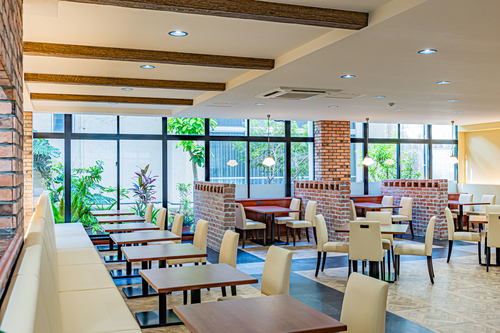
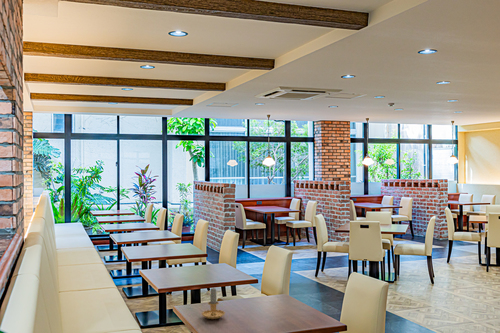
+ candle [201,287,226,320]
